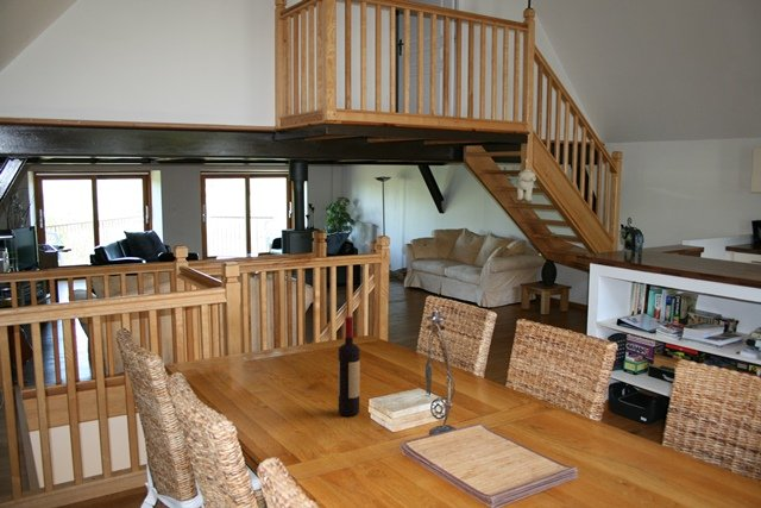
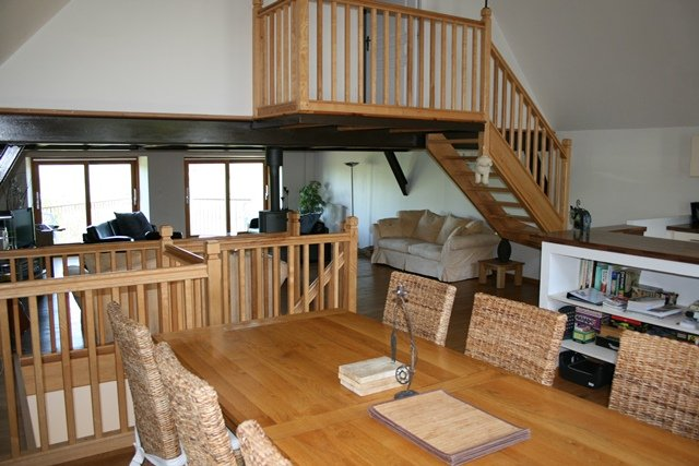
- wine bottle [338,315,361,416]
